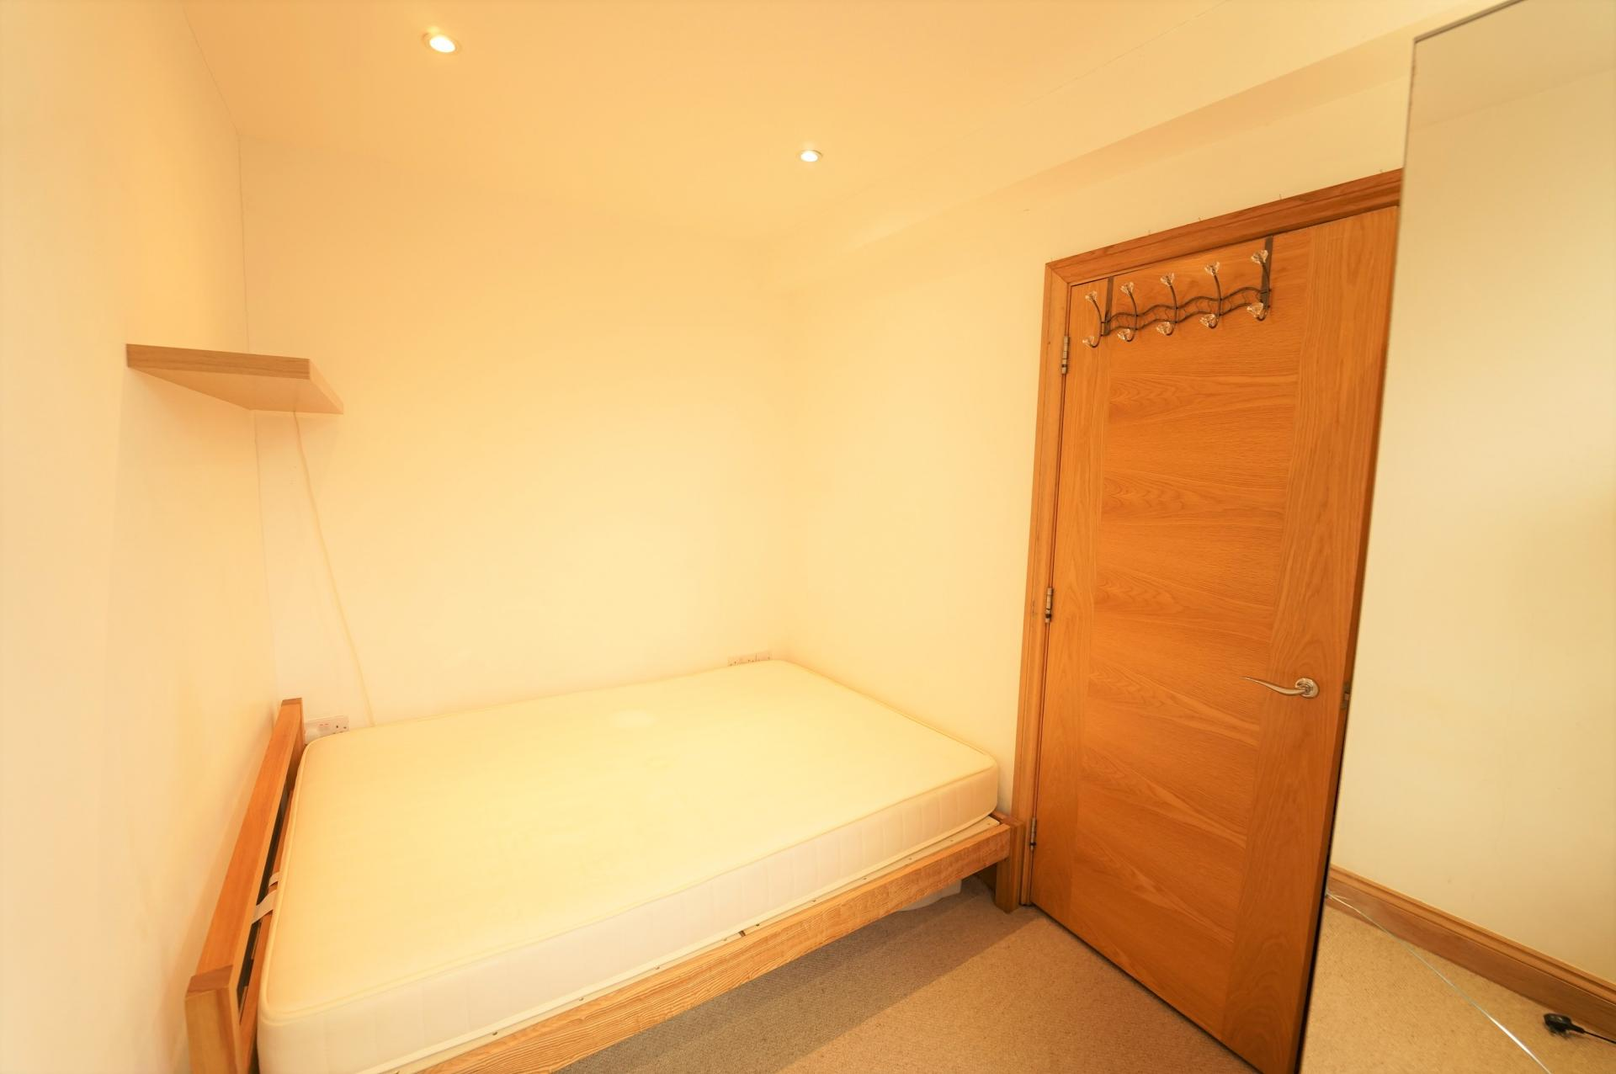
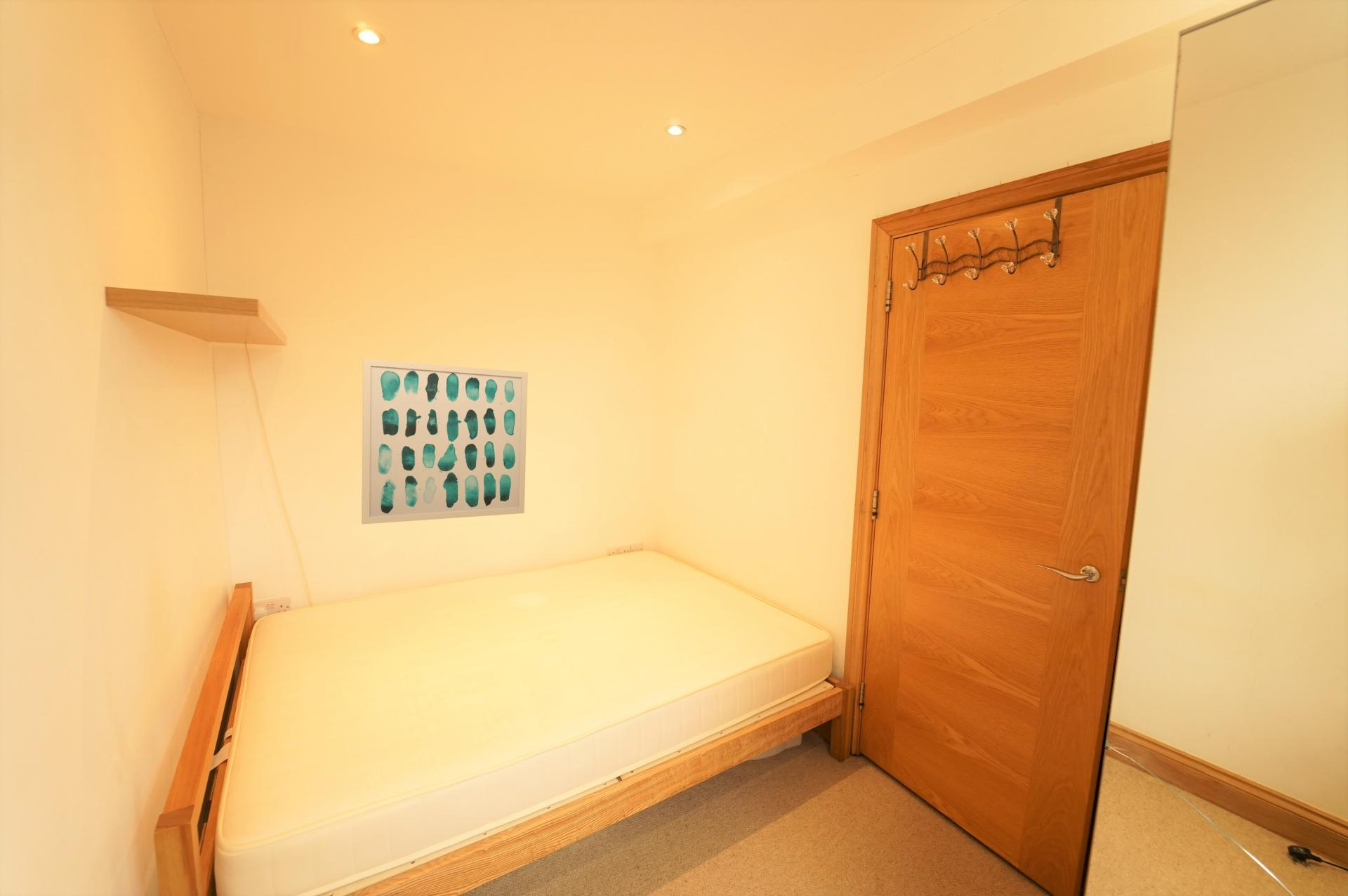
+ wall art [361,358,529,525]
